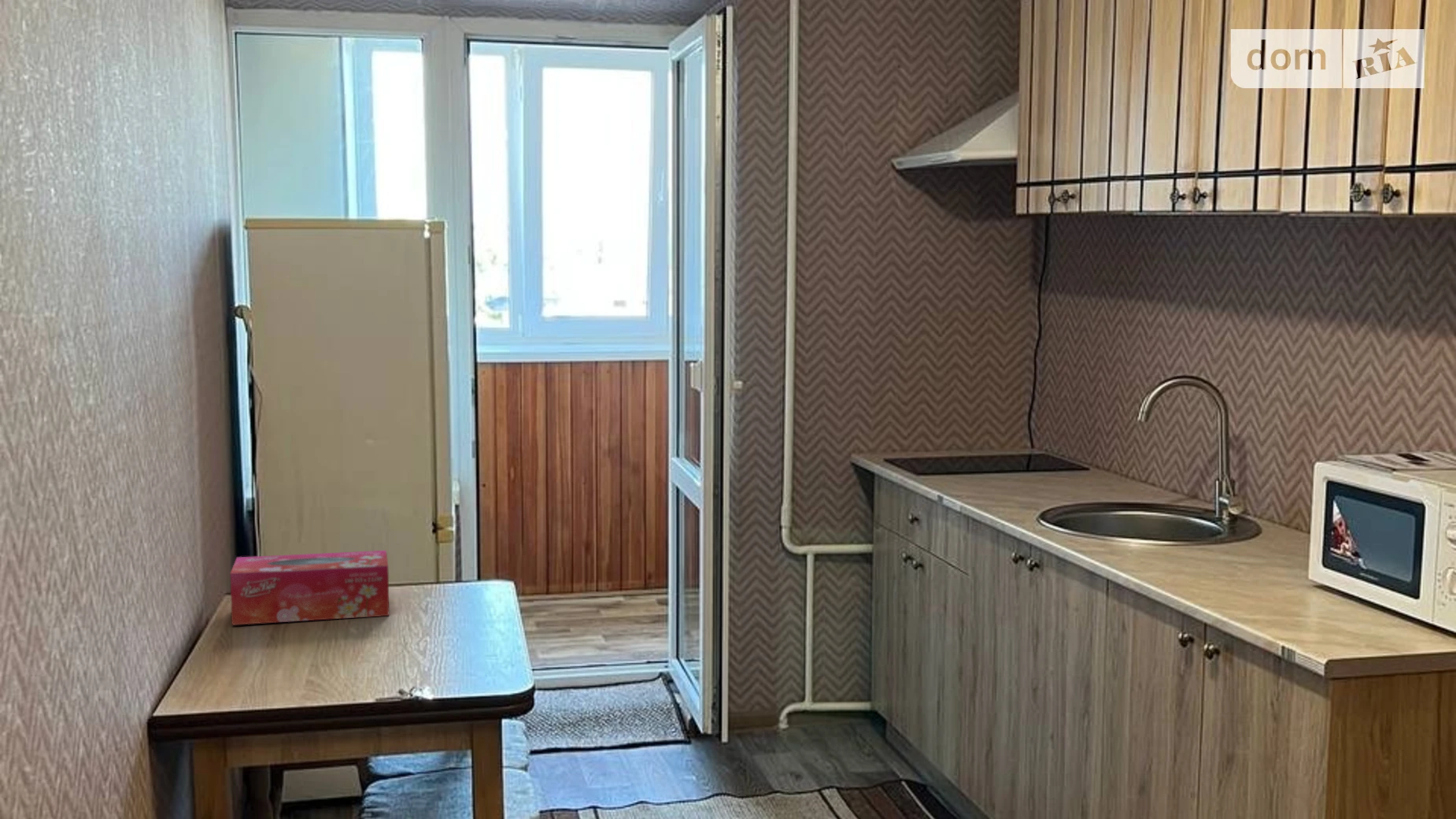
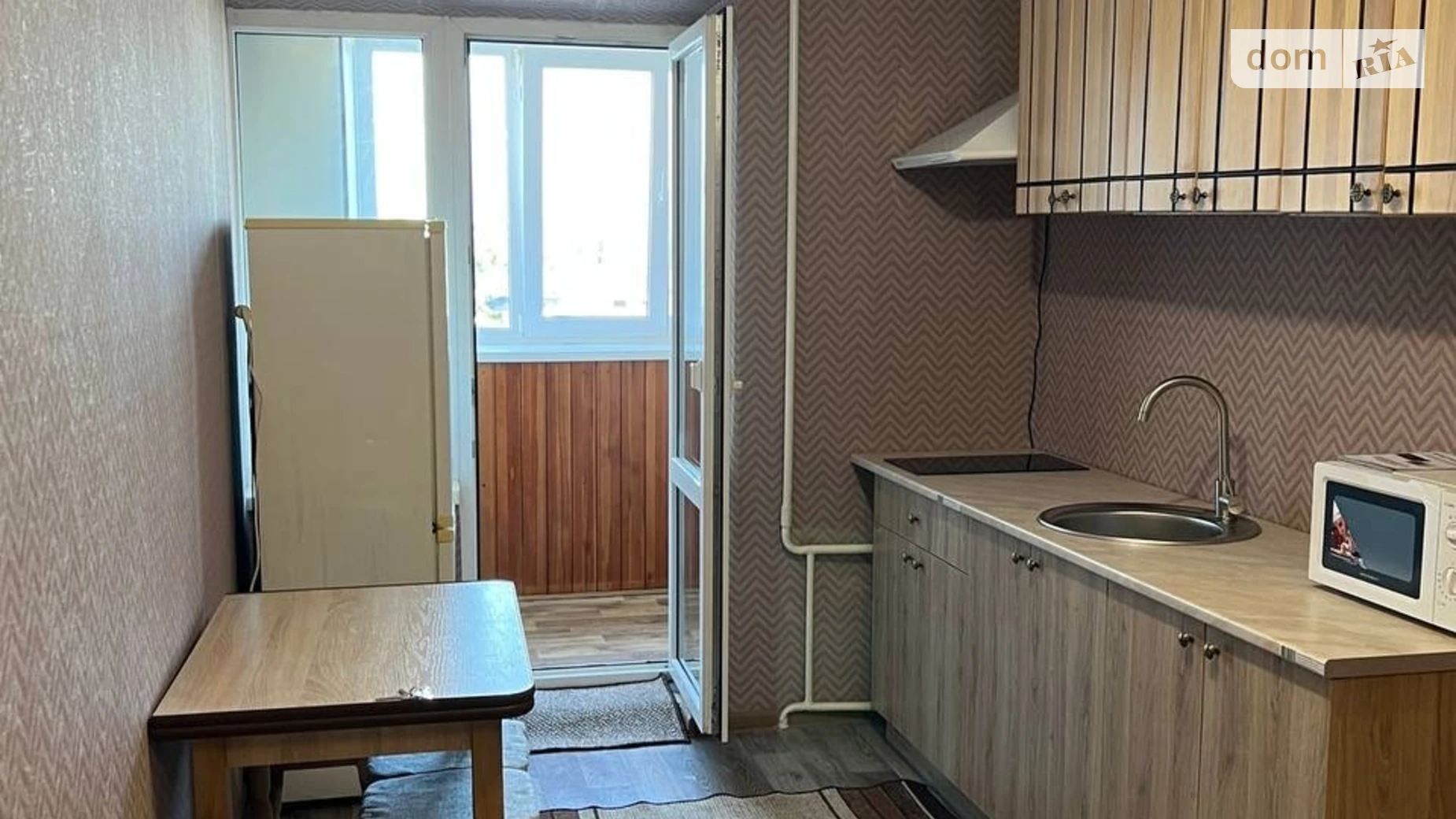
- tissue box [230,550,390,626]
